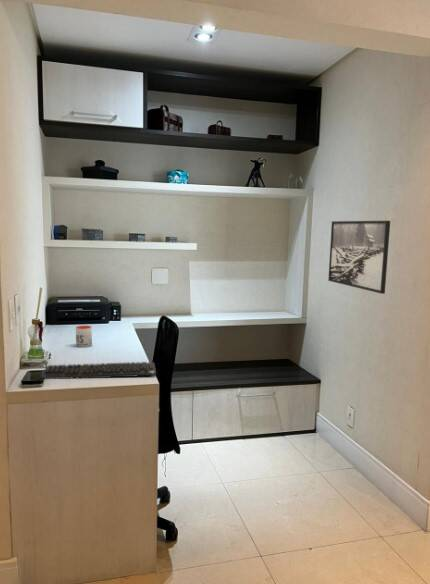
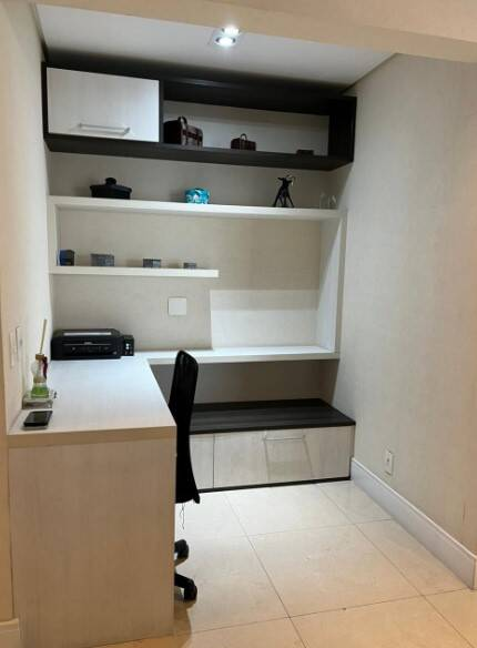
- mug [75,324,93,348]
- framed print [327,220,391,295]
- keyboard [39,361,157,380]
